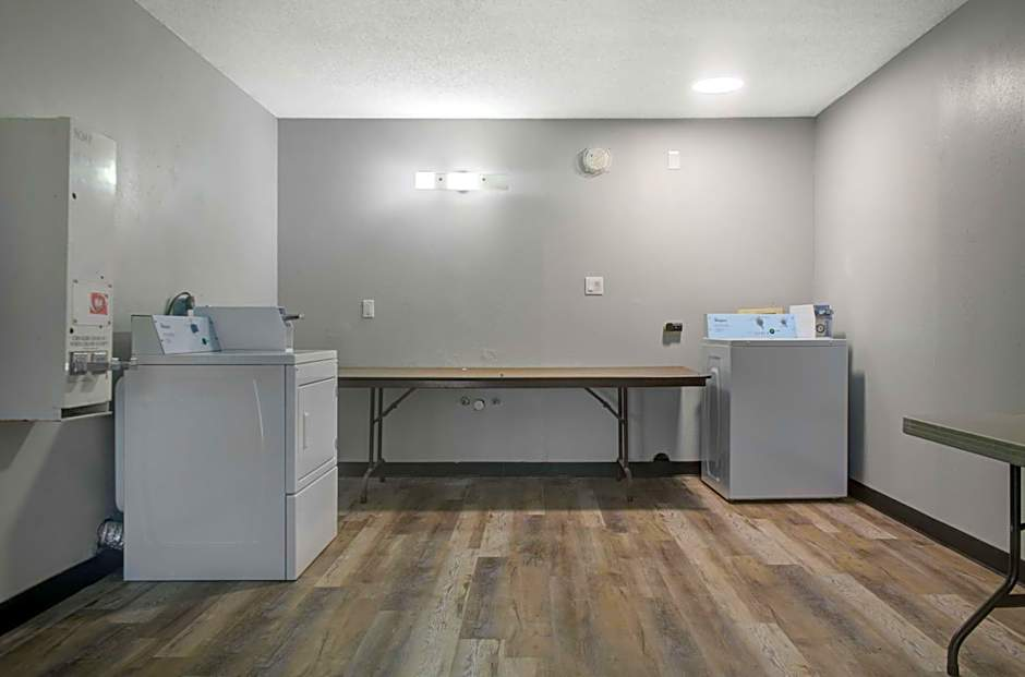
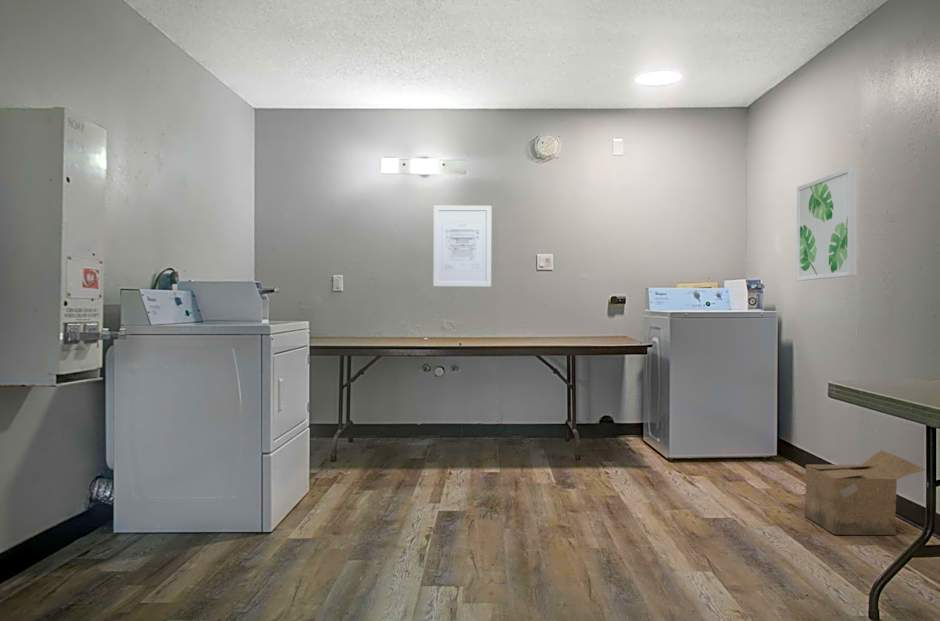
+ wall art [796,166,858,282]
+ cardboard box [804,449,926,536]
+ wall art [433,205,492,287]
